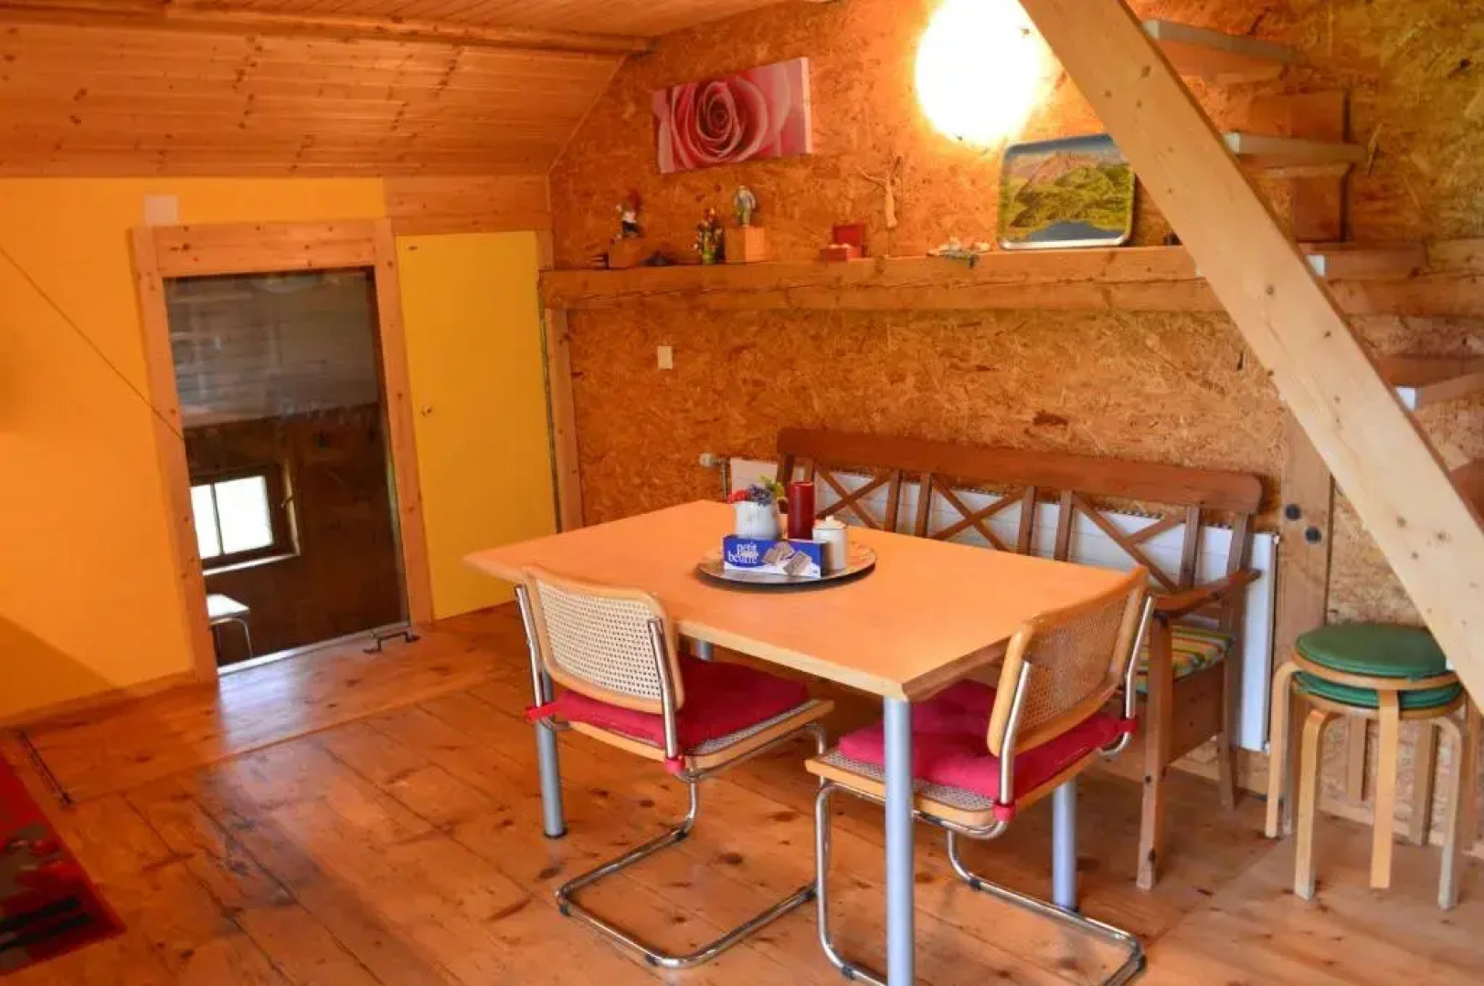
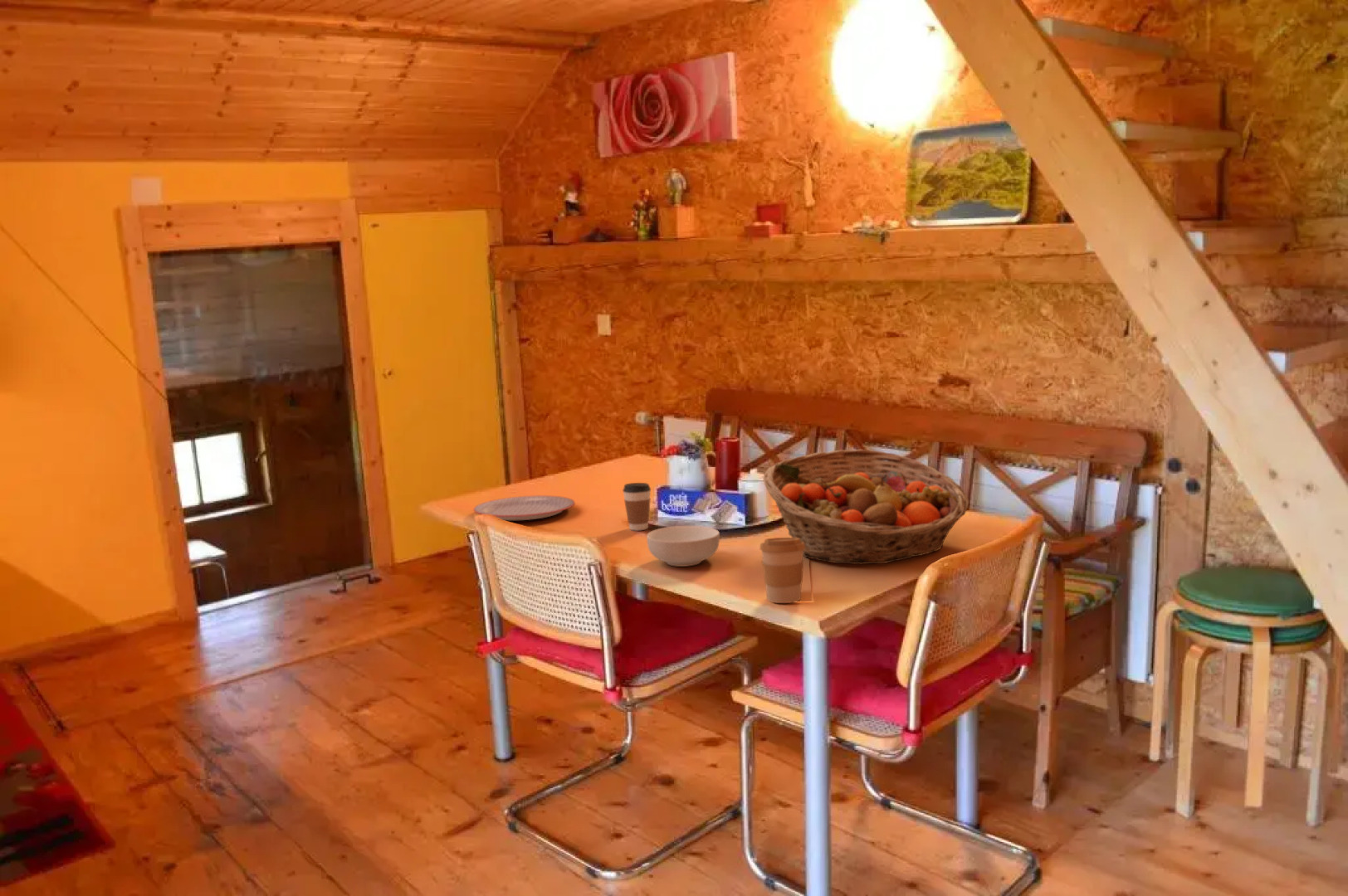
+ coffee cup [759,537,805,604]
+ coffee cup [622,482,652,532]
+ plate [473,494,576,521]
+ fruit basket [762,449,970,565]
+ cereal bowl [646,525,720,567]
